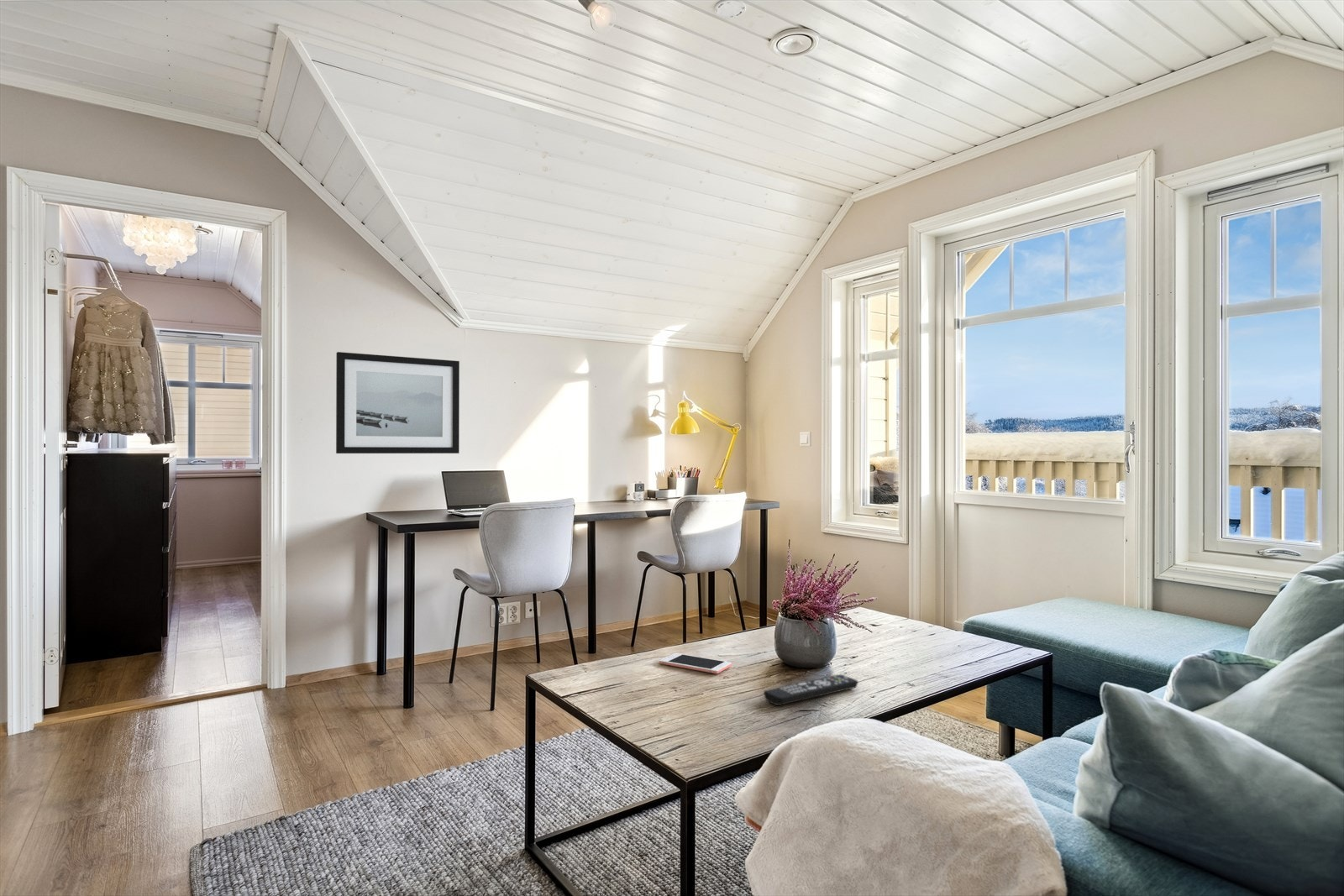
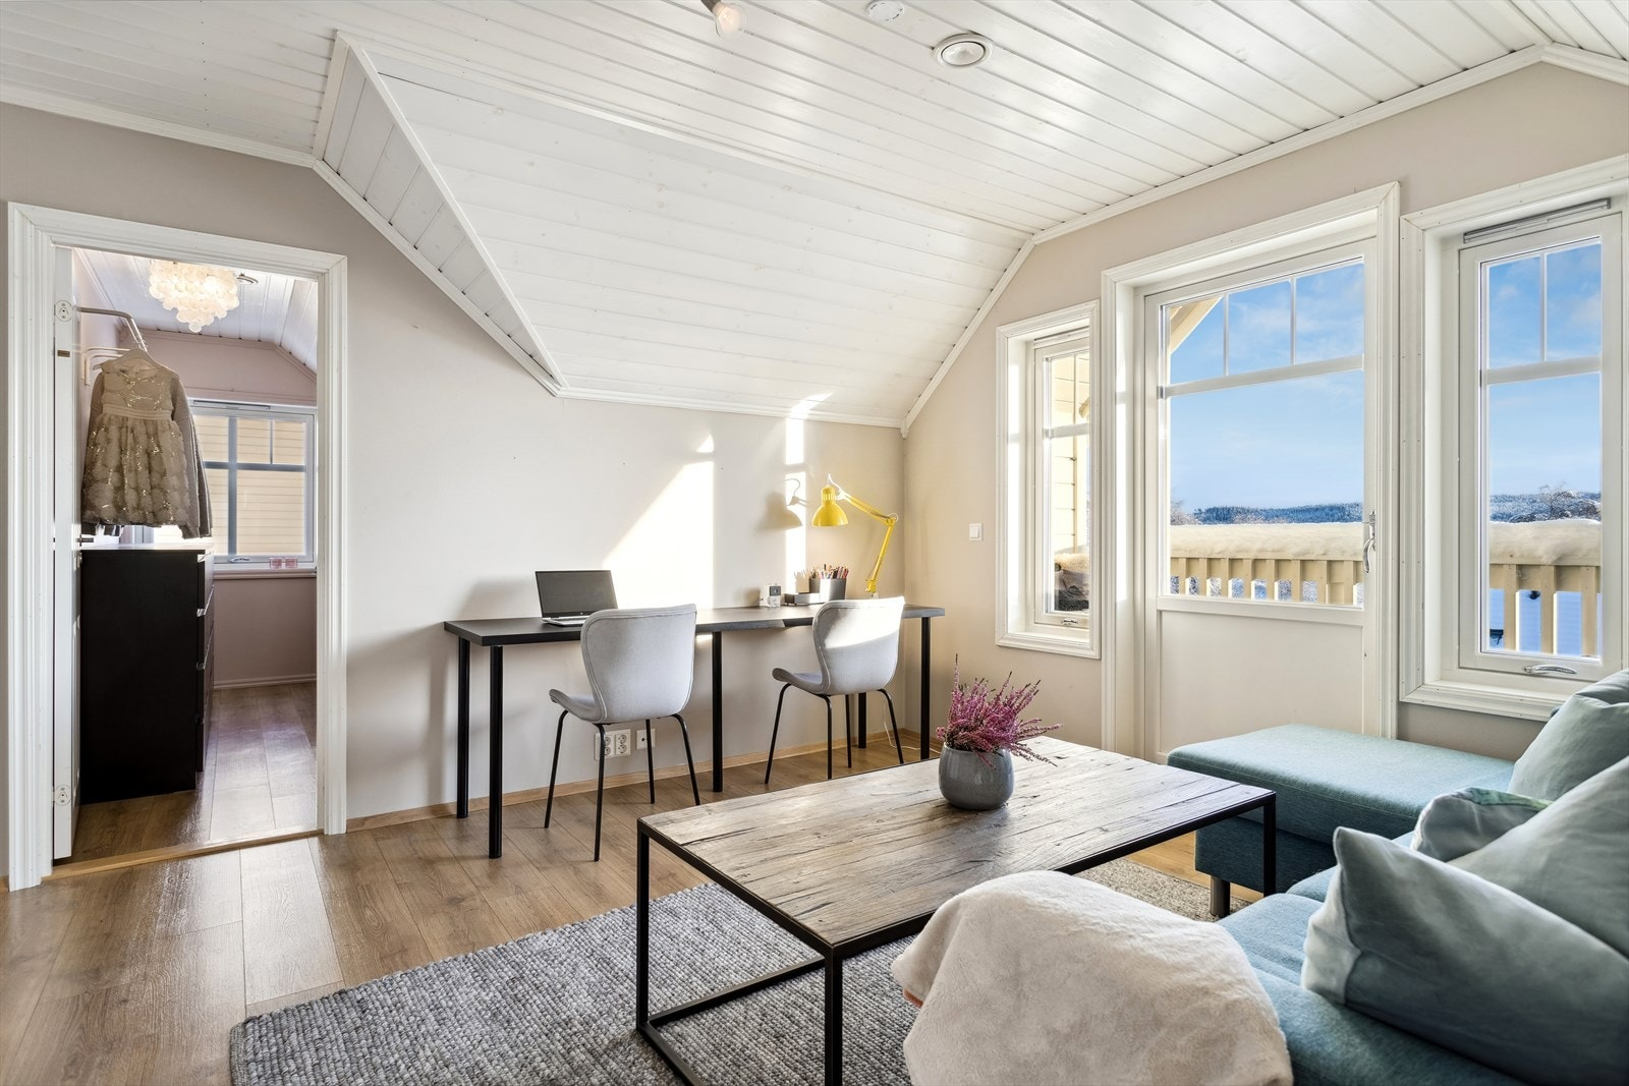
- cell phone [659,652,732,674]
- wall art [335,351,460,454]
- remote control [763,673,858,706]
